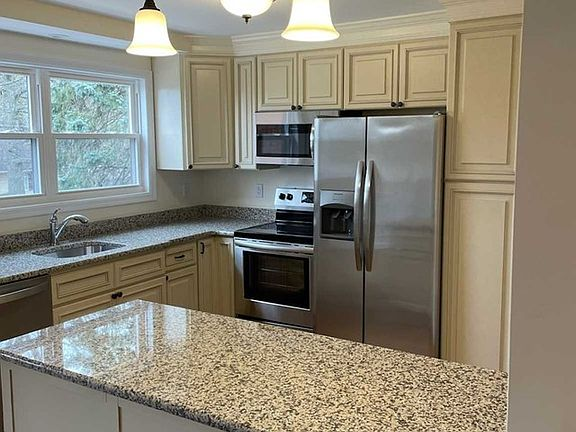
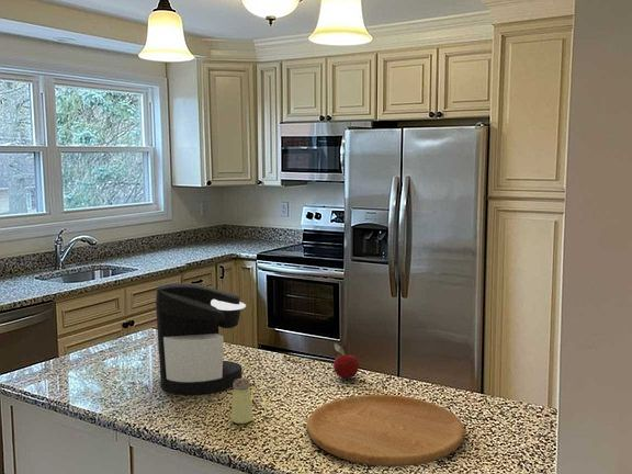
+ saltshaker [230,377,253,425]
+ cutting board [306,394,465,467]
+ fruit [332,342,360,380]
+ coffee maker [155,282,247,396]
